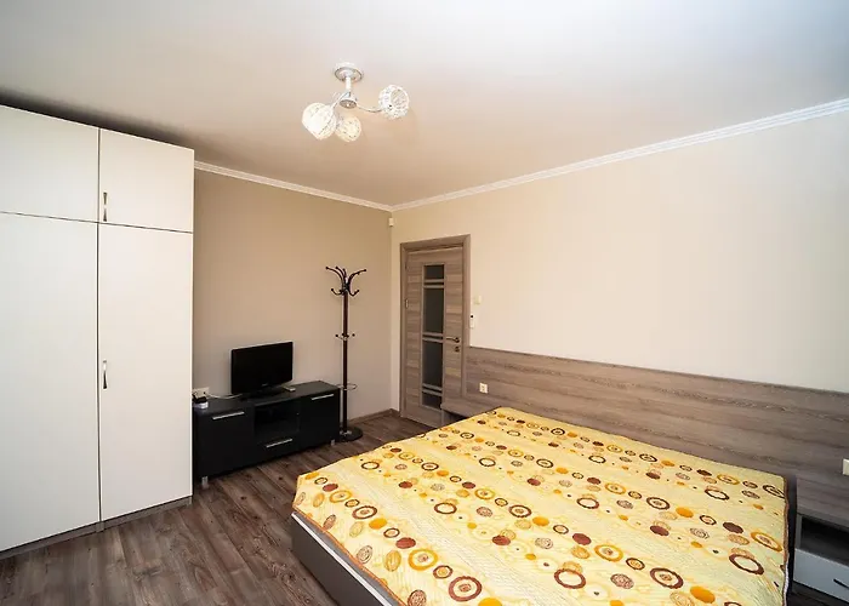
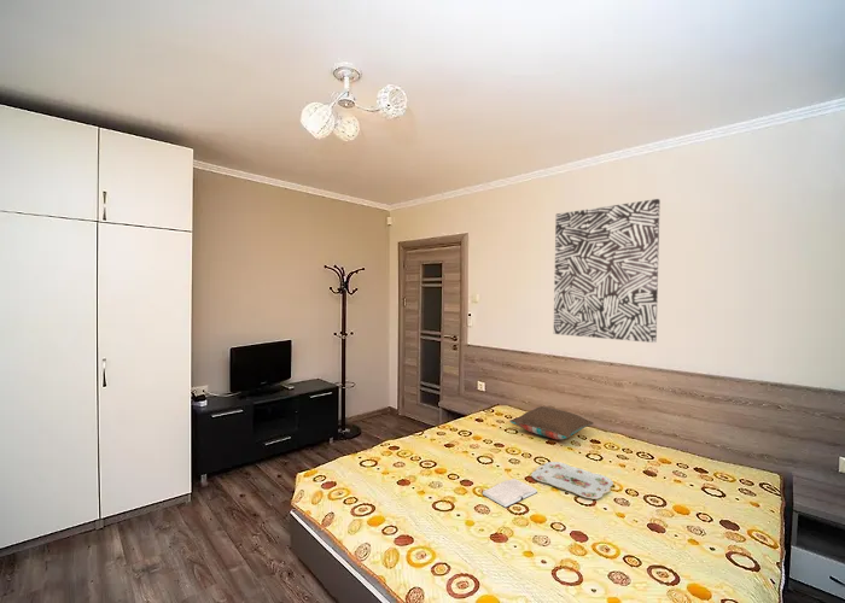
+ serving tray [530,461,614,500]
+ hardback book [482,478,538,509]
+ wall art [553,198,662,344]
+ pillow [508,405,595,440]
